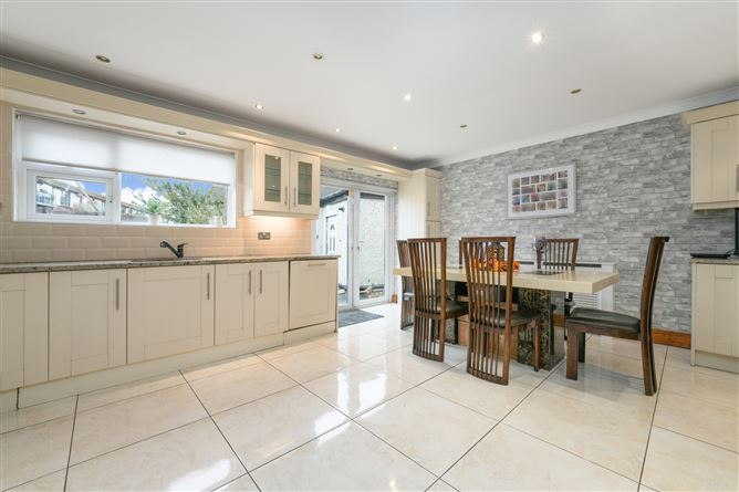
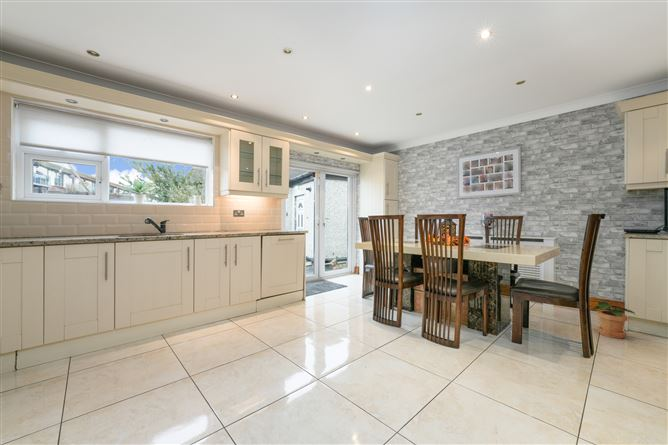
+ potted plant [592,300,636,340]
